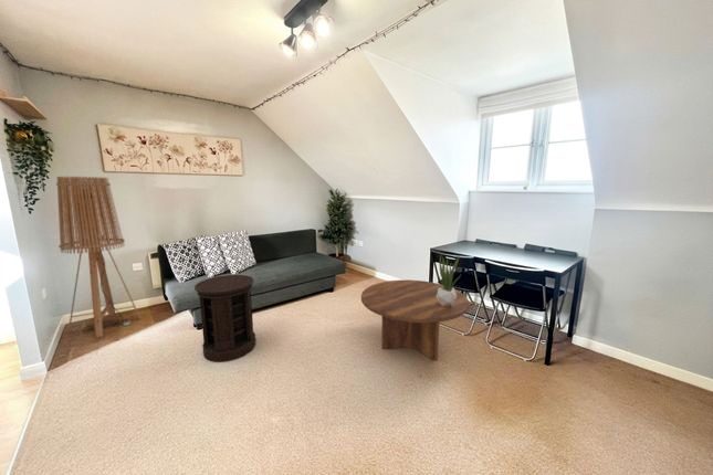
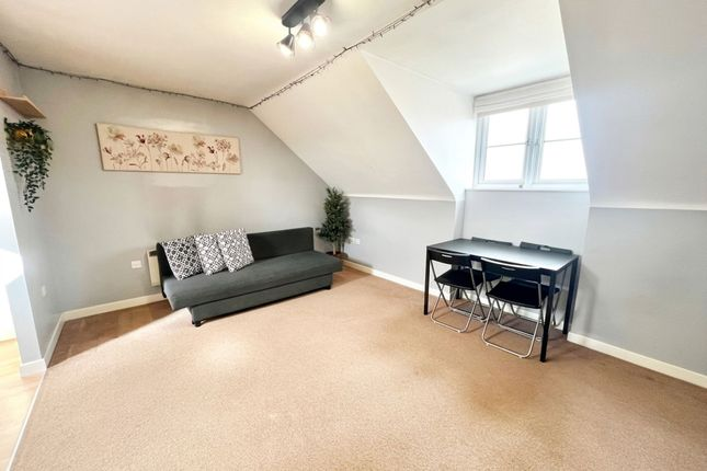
- potted plant [436,254,462,306]
- side table [193,274,256,362]
- coffee table [360,278,470,361]
- floor lamp [55,176,141,338]
